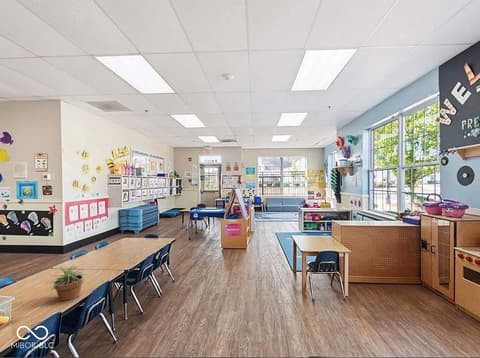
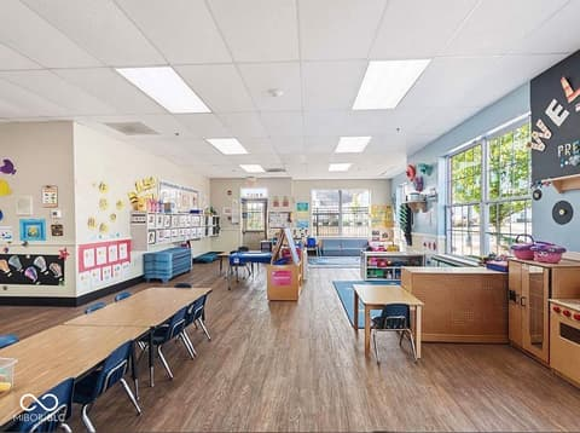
- potted plant [46,263,88,302]
